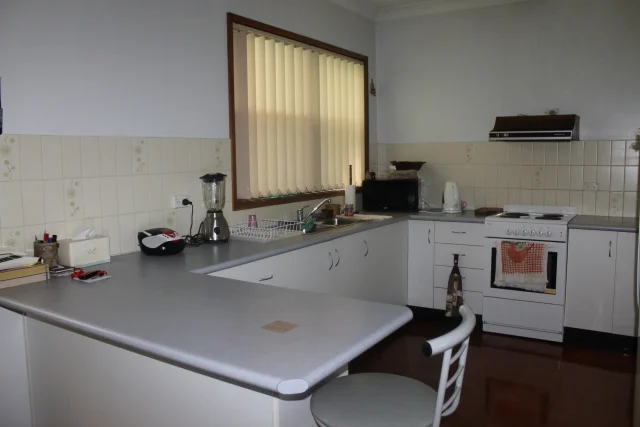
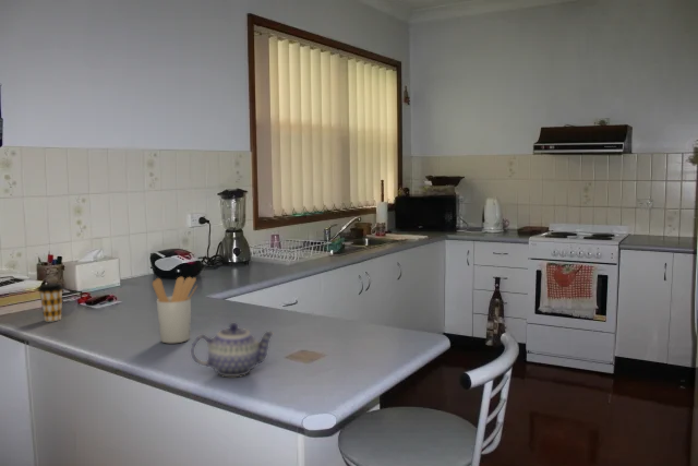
+ teapot [190,322,274,378]
+ utensil holder [152,276,198,344]
+ coffee cup [37,282,64,322]
